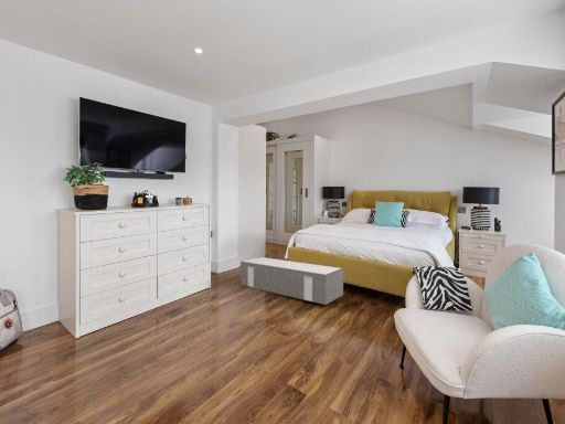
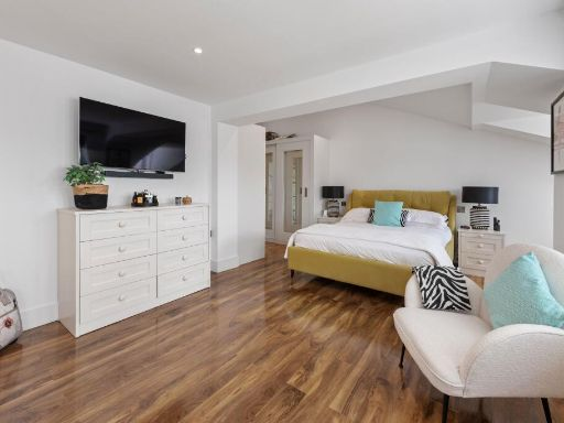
- architectural model [239,256,344,306]
